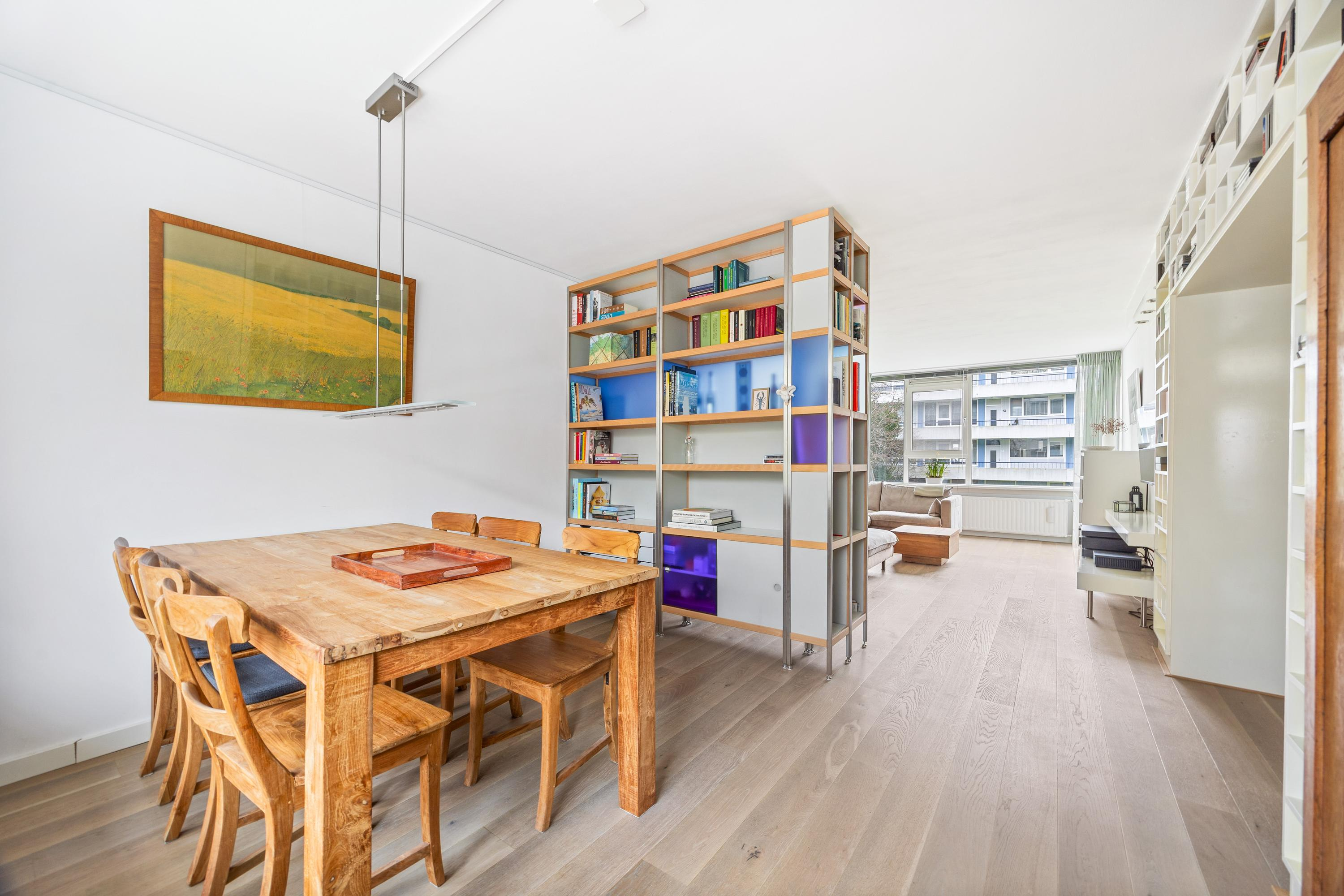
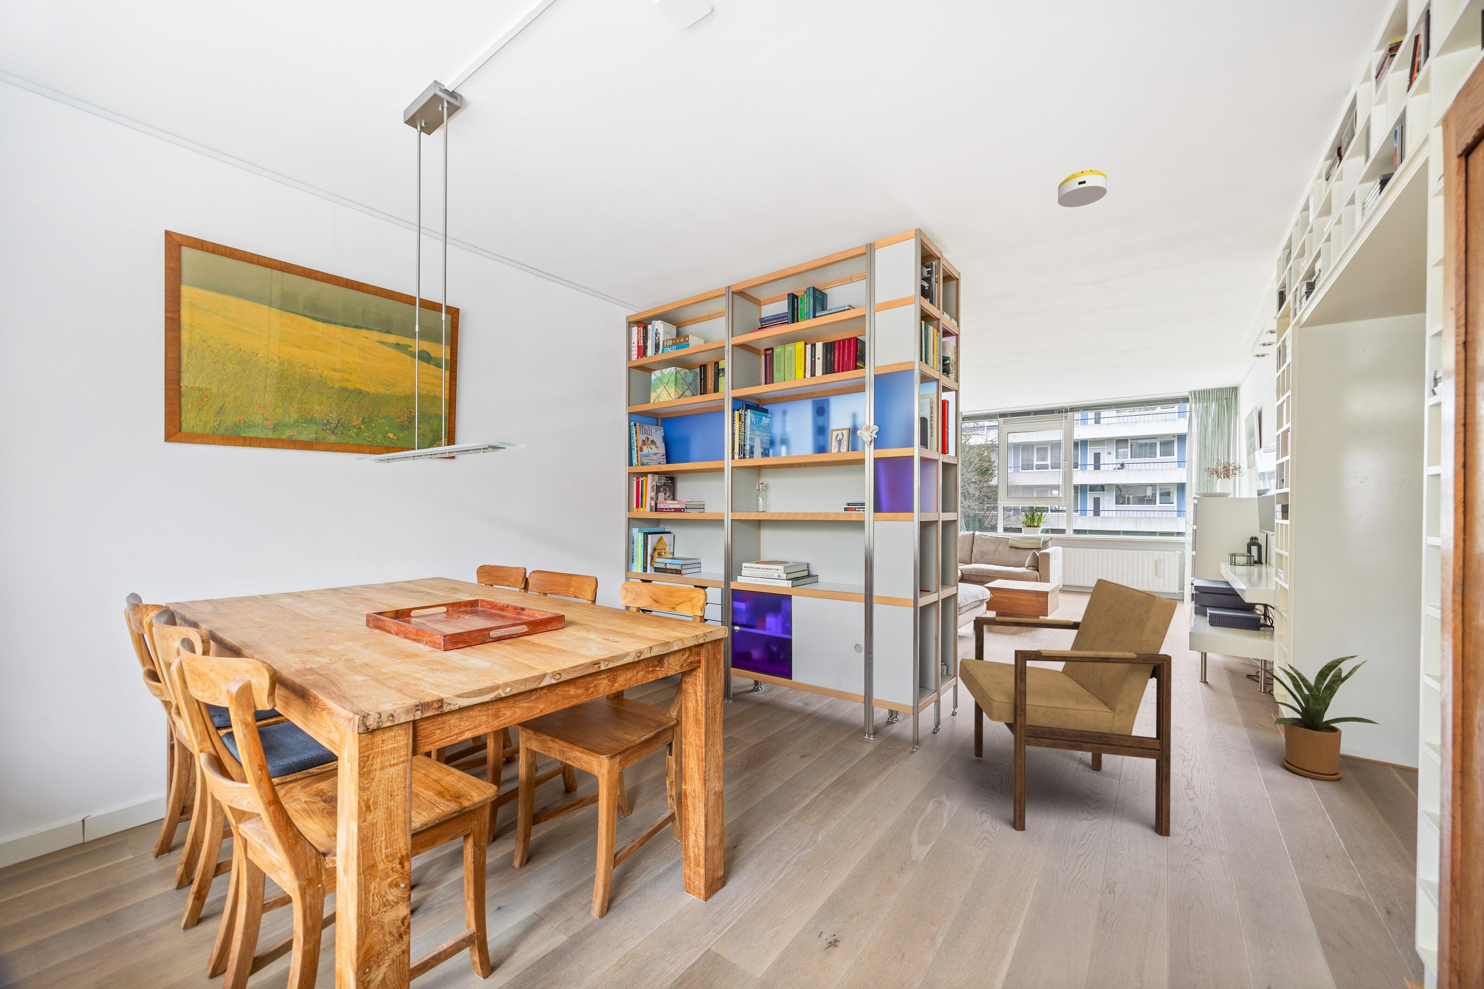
+ house plant [1241,655,1384,781]
+ armchair [958,578,1177,837]
+ smoke detector [1058,169,1107,208]
